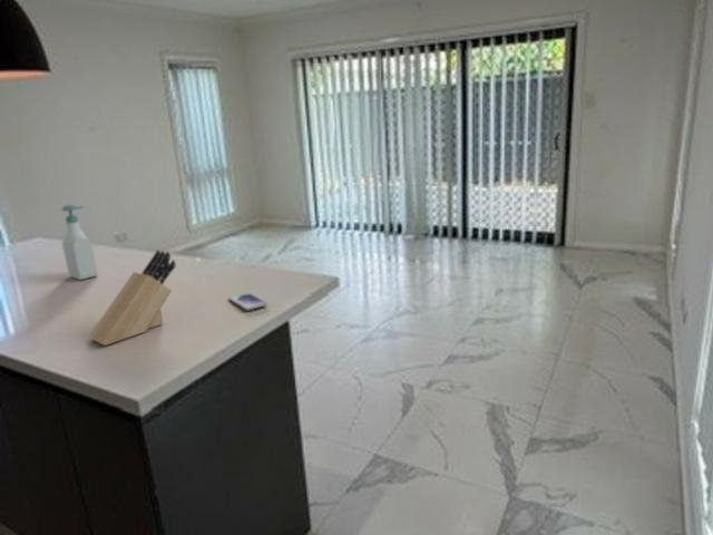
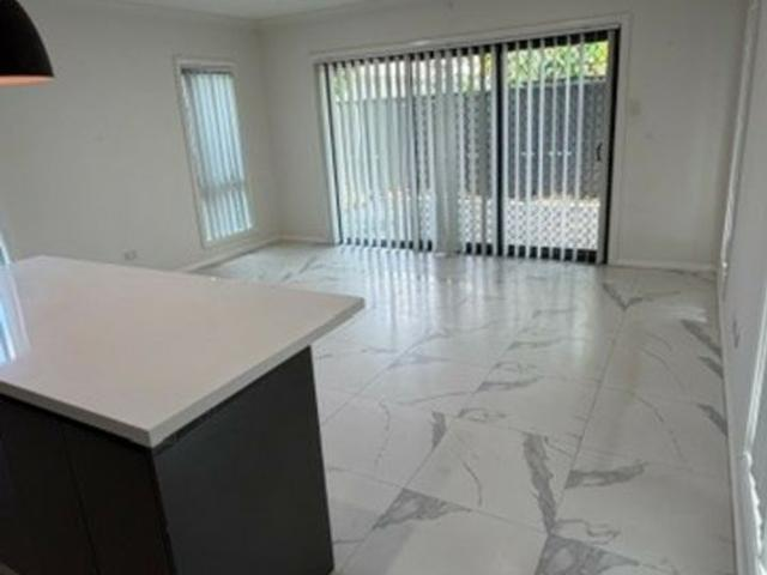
- smartphone [227,292,268,312]
- soap bottle [61,204,99,281]
- knife block [87,249,177,347]
